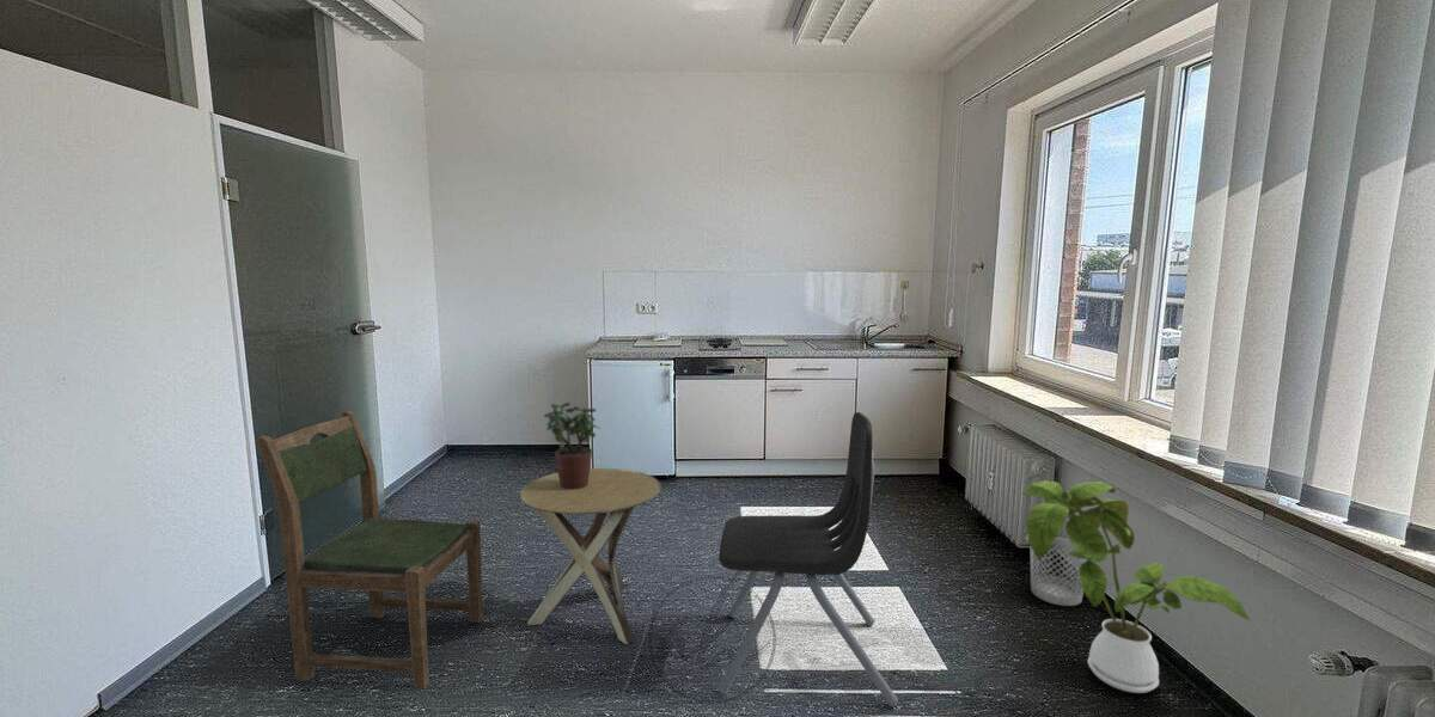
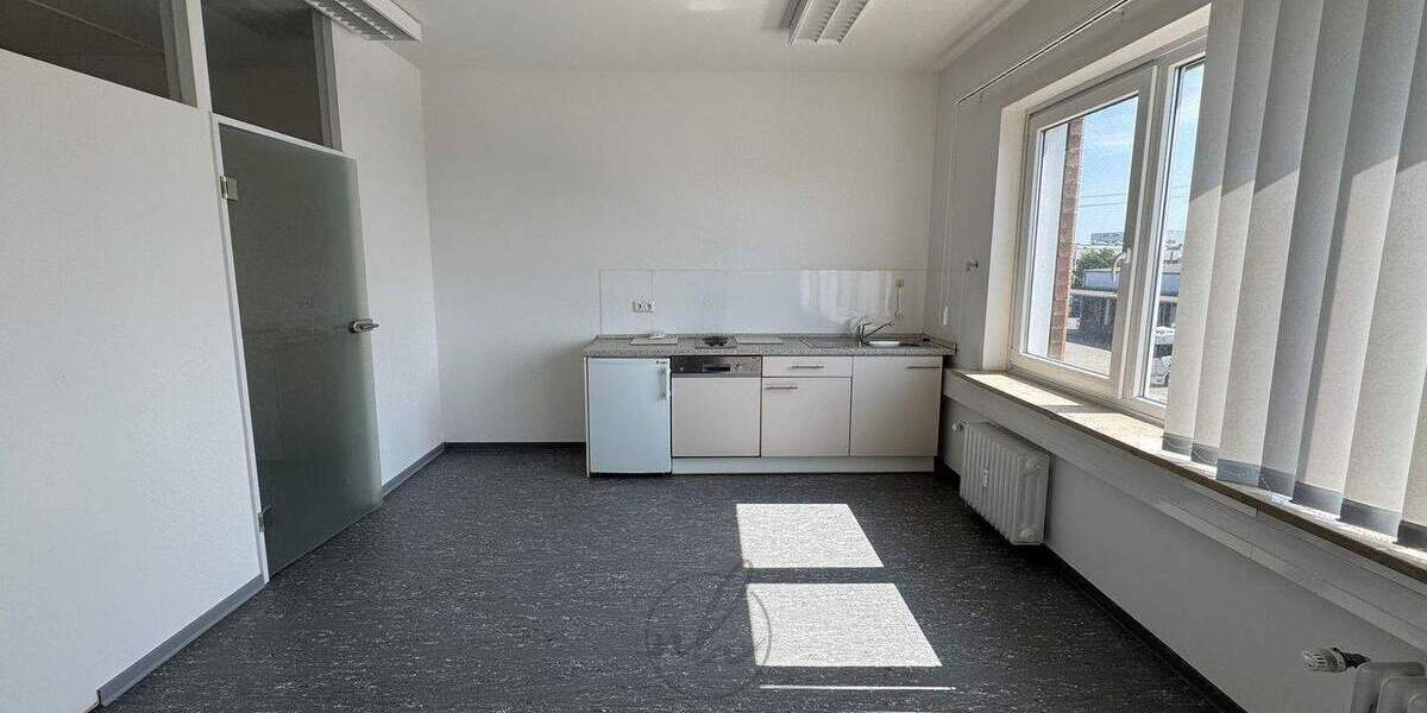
- dining chair [256,410,483,690]
- house plant [1020,479,1253,694]
- side table [519,467,662,645]
- potted plant [543,402,602,490]
- dining chair [718,411,899,707]
- wastebasket [1028,519,1088,607]
